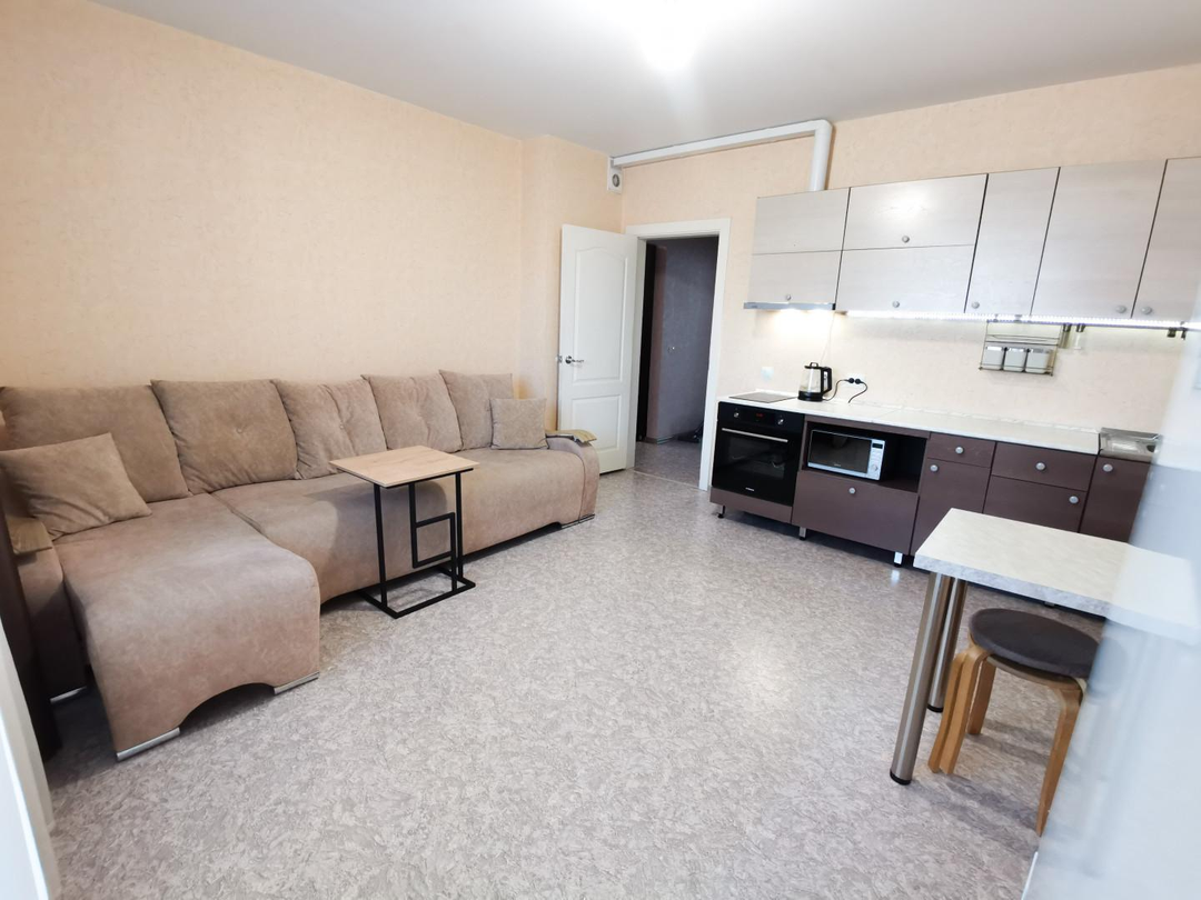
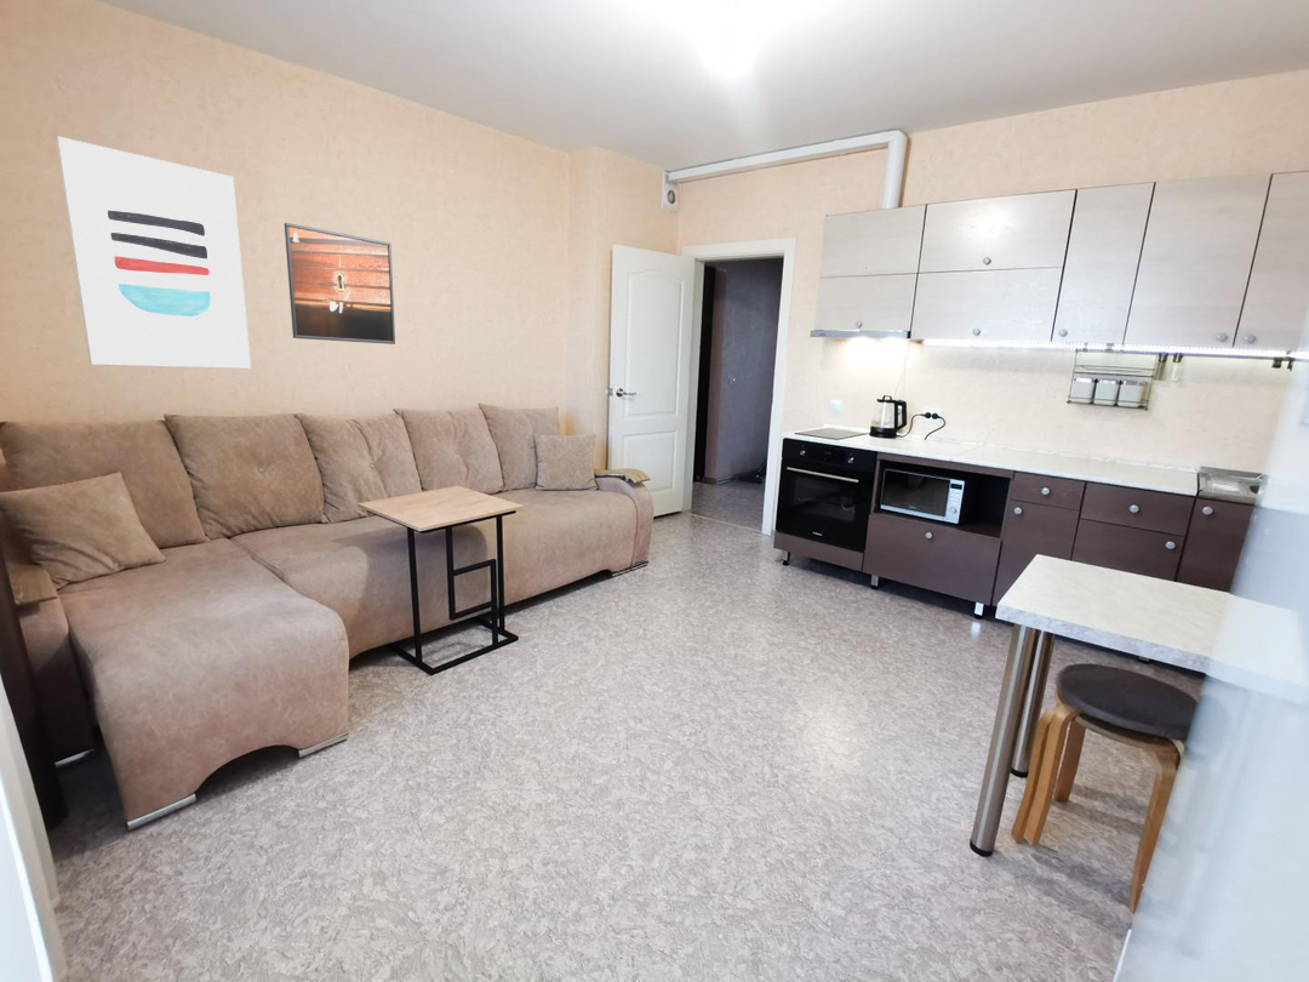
+ wall art [56,136,252,370]
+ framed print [284,222,396,346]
